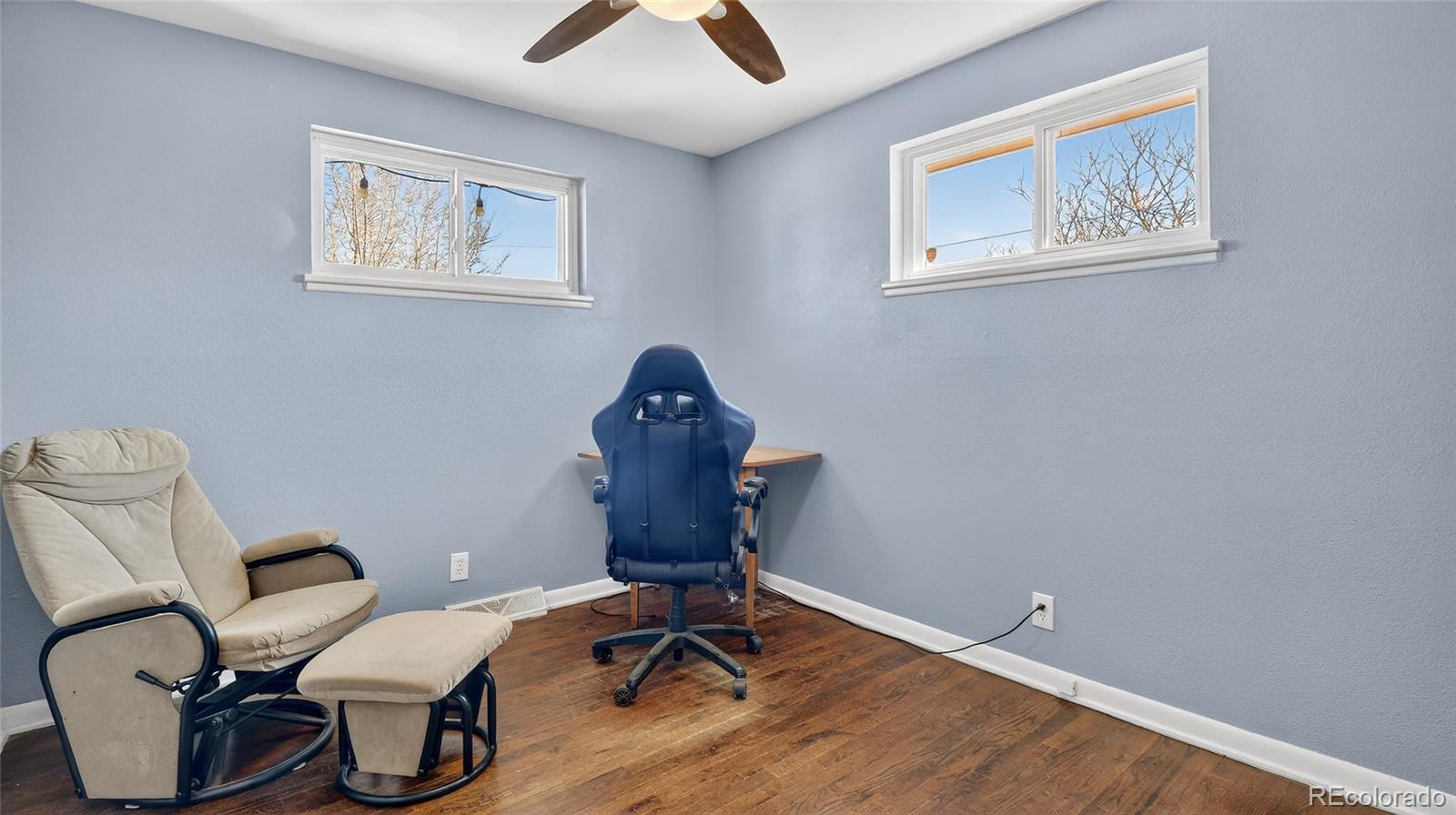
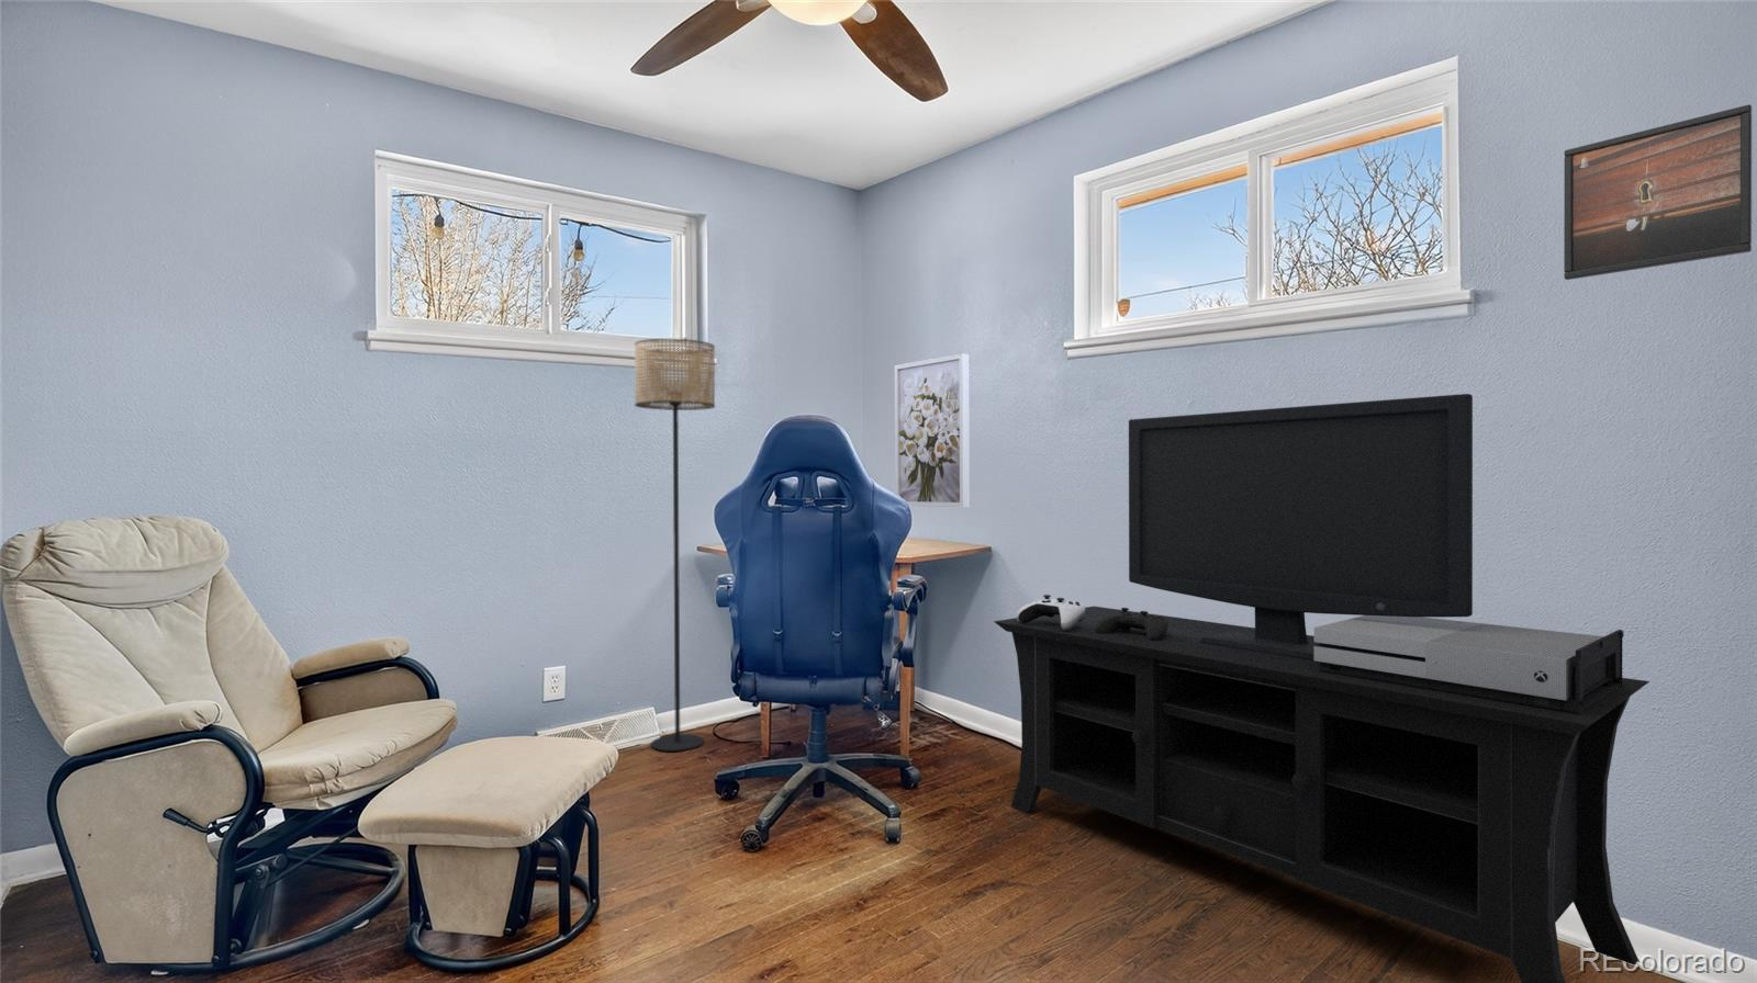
+ floor lamp [634,338,716,753]
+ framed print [1563,104,1752,281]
+ wall art [894,352,970,508]
+ media console [993,393,1651,983]
